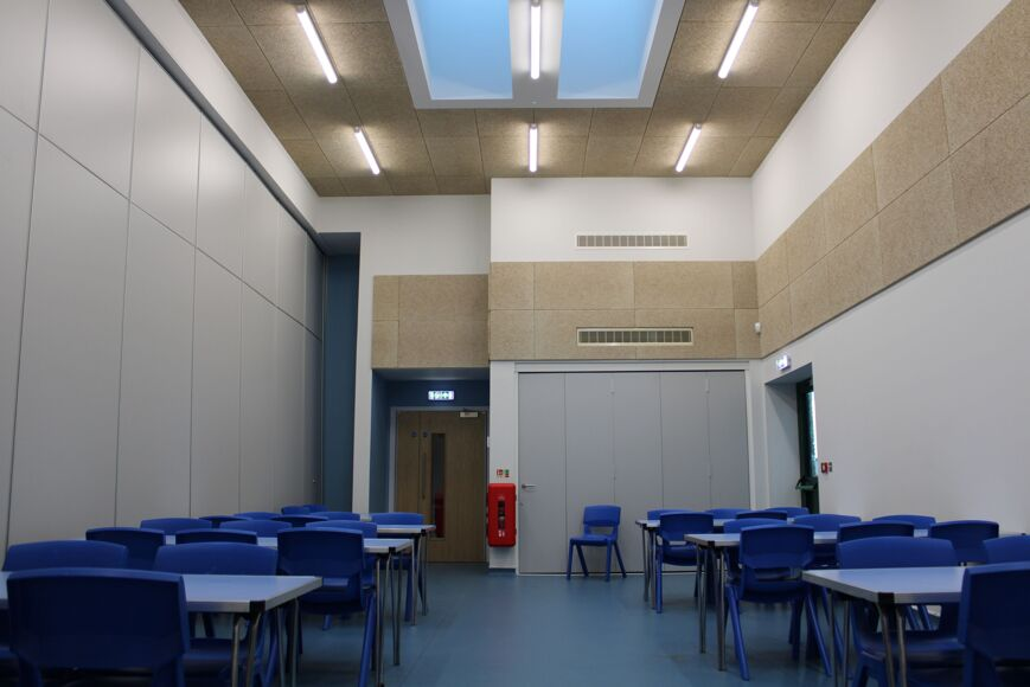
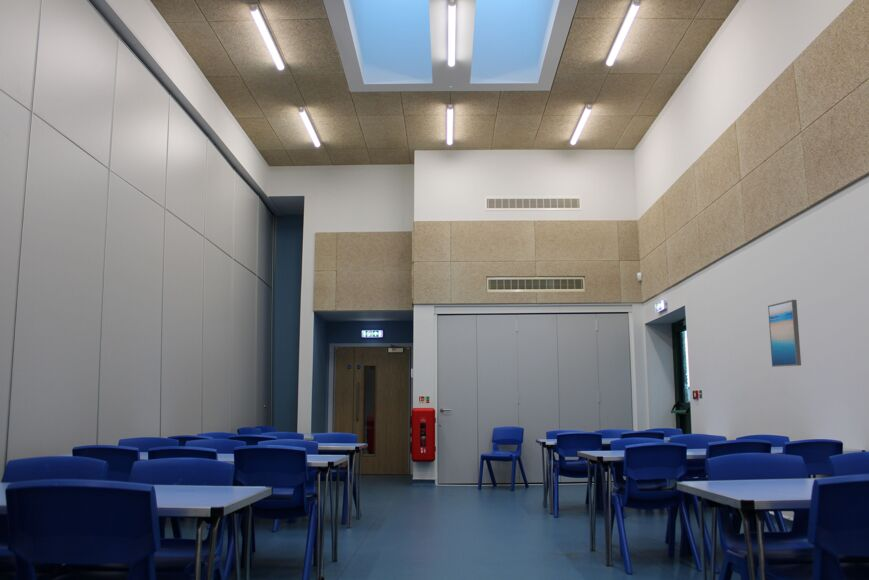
+ wall art [767,299,802,368]
